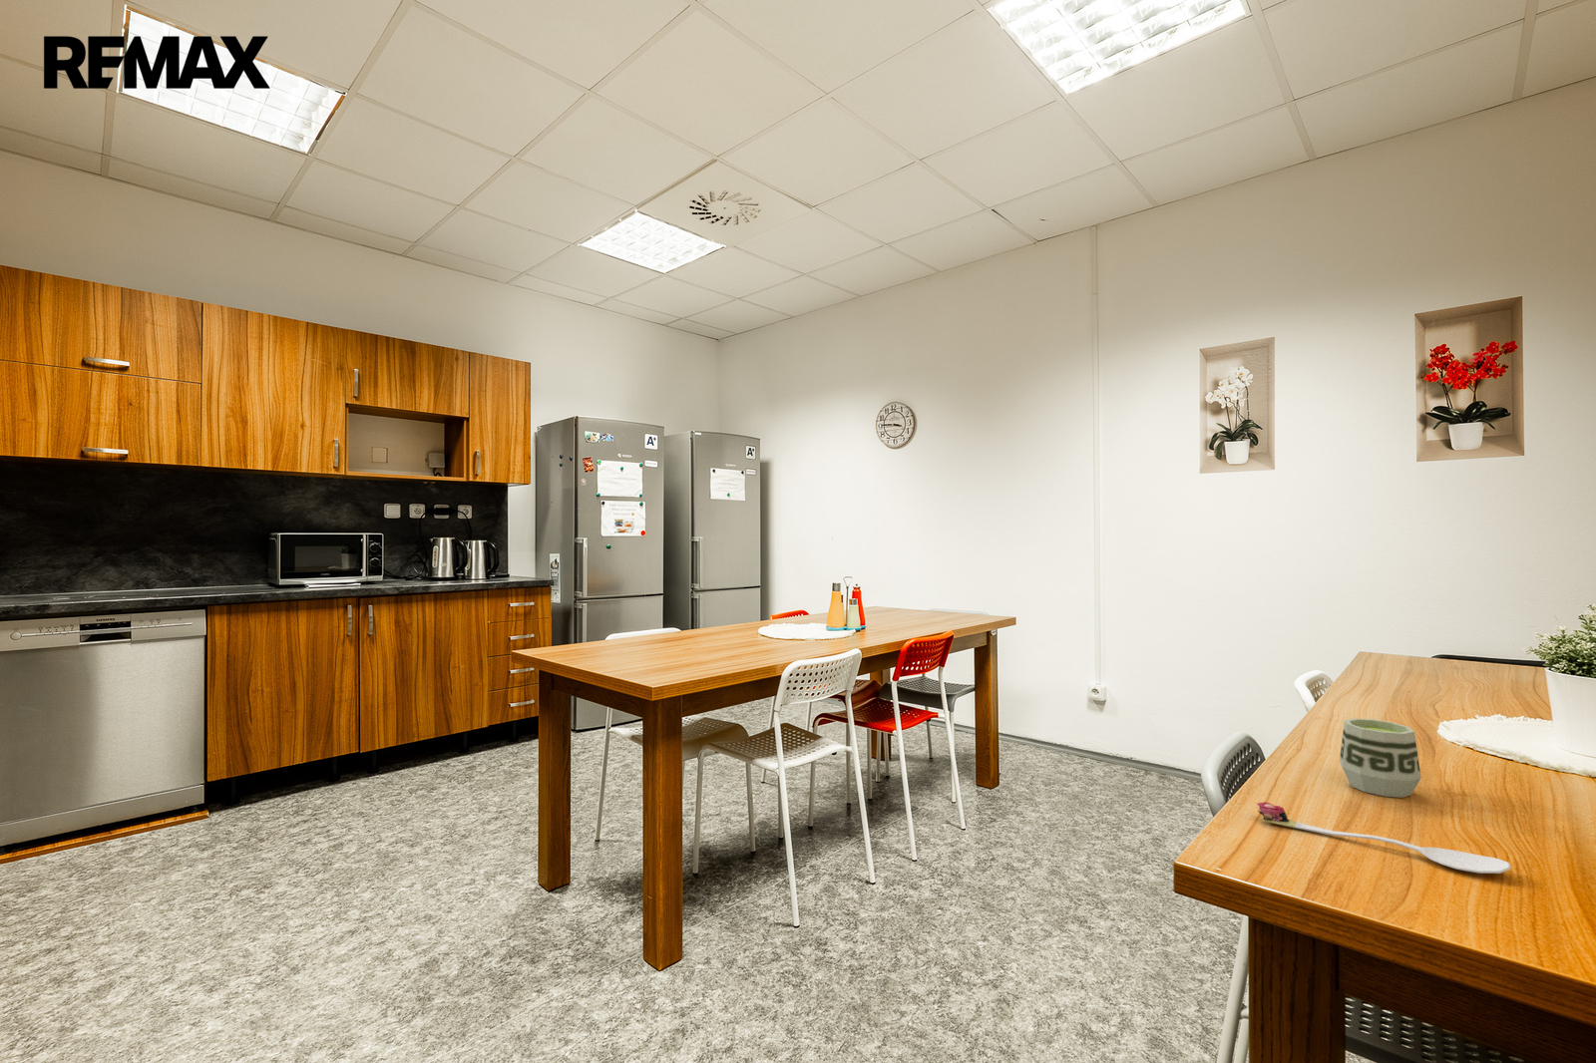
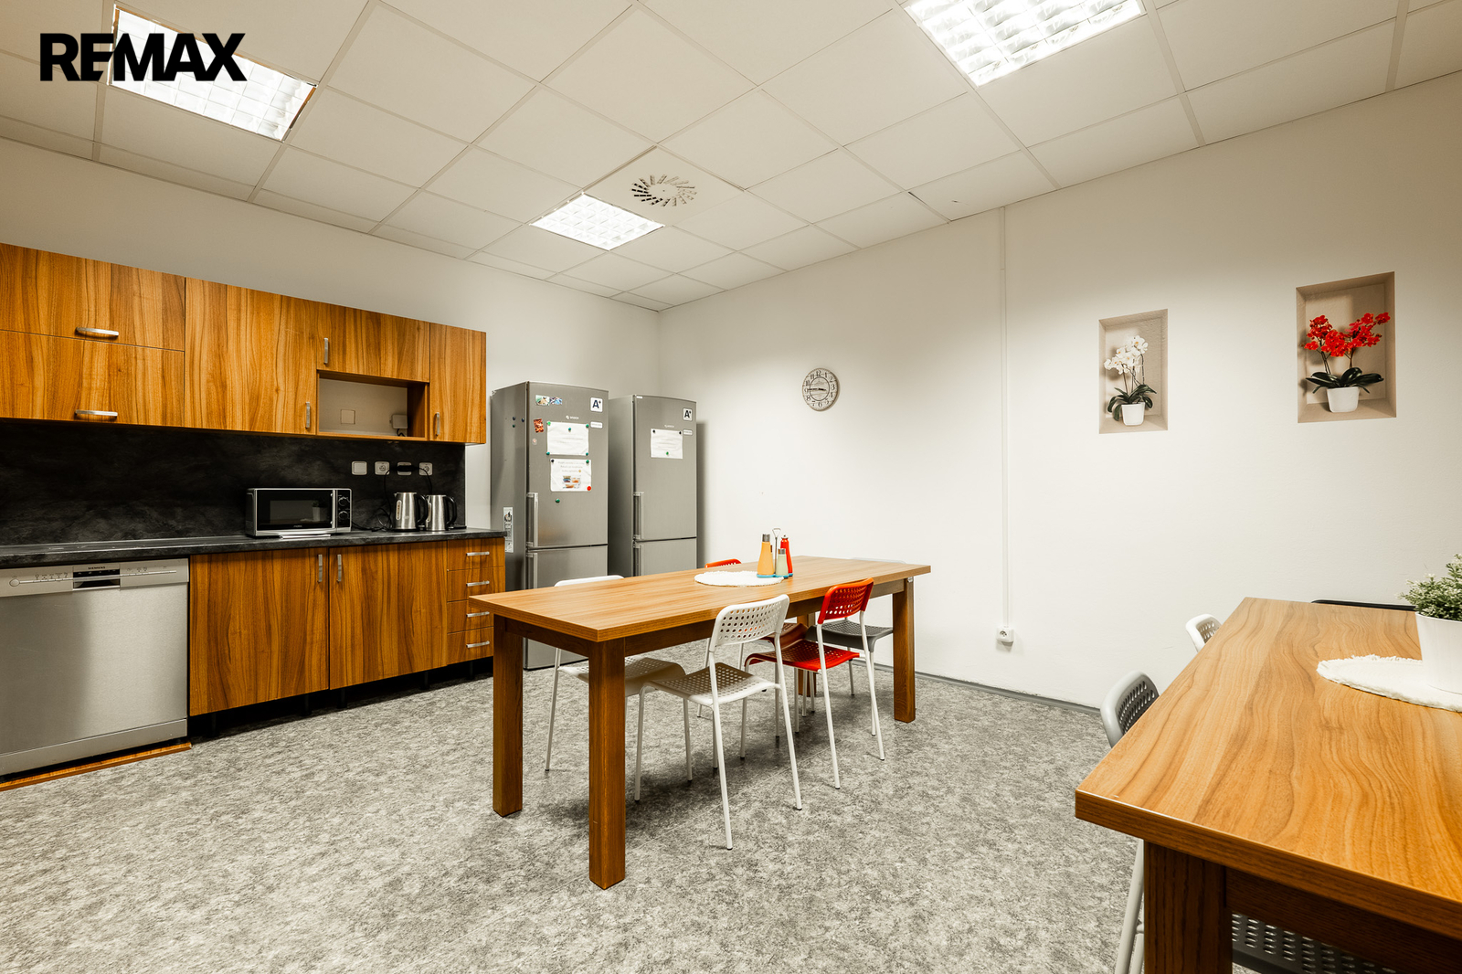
- spoon [1255,801,1512,874]
- cup [1339,718,1423,798]
